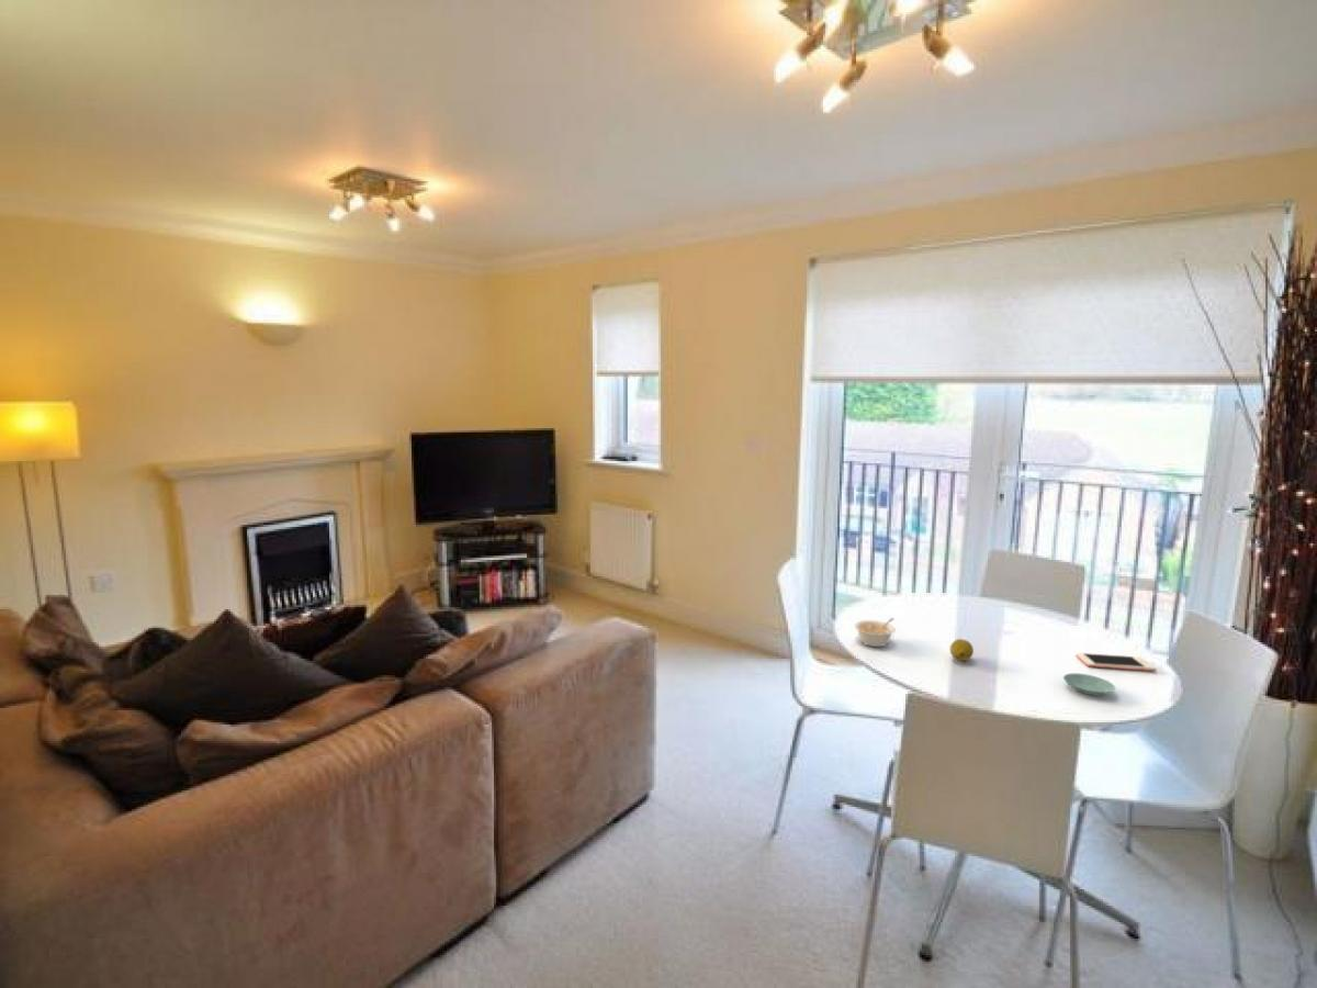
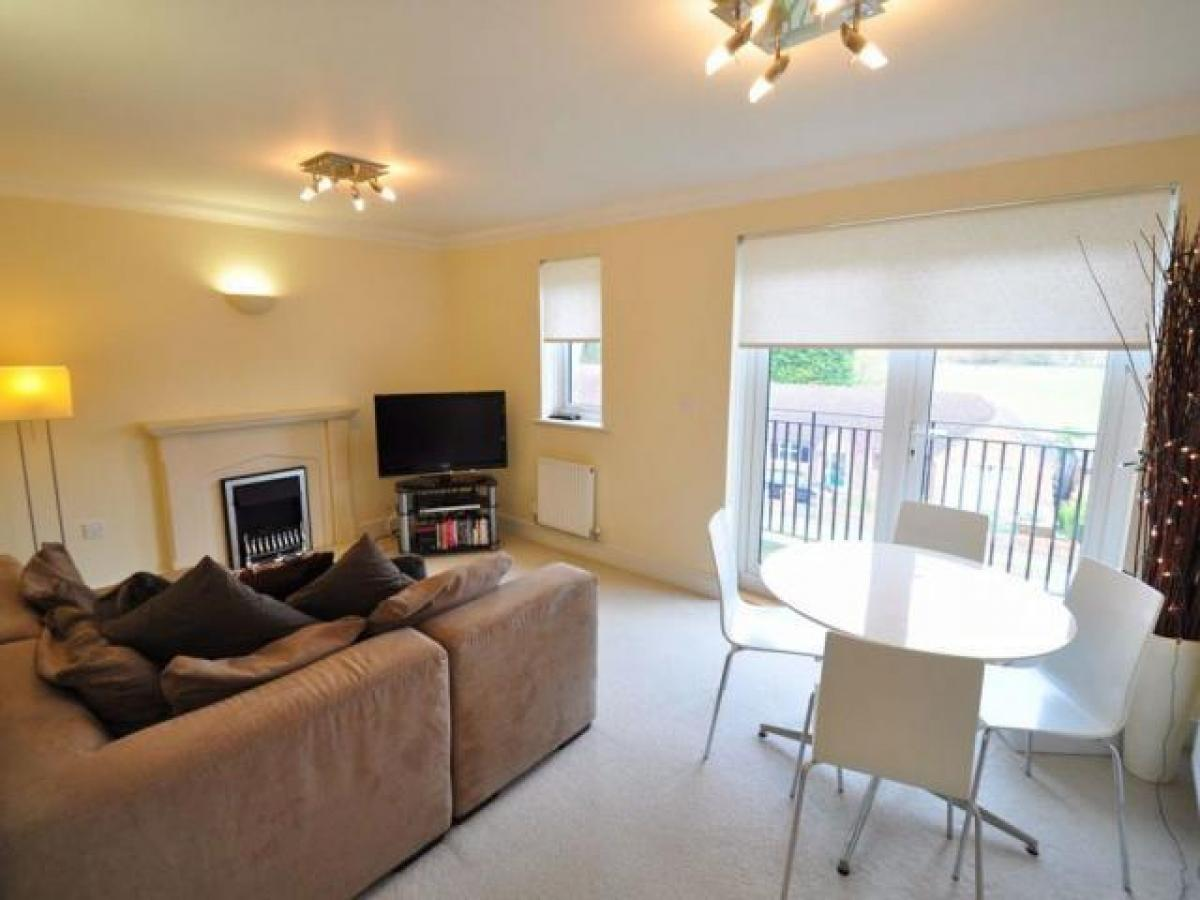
- saucer [1062,672,1116,697]
- legume [854,617,897,648]
- fruit [949,638,975,662]
- cell phone [1074,652,1158,672]
